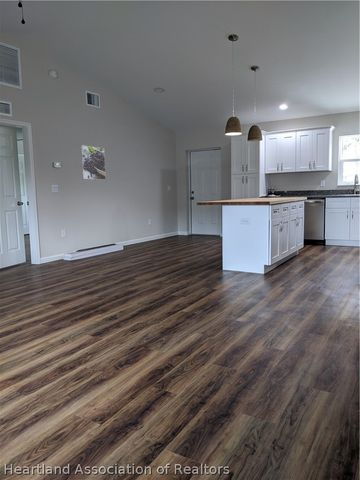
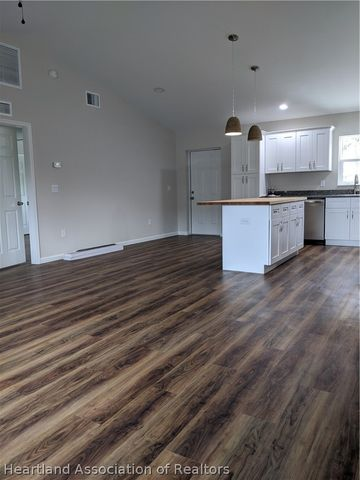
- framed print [80,144,107,181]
